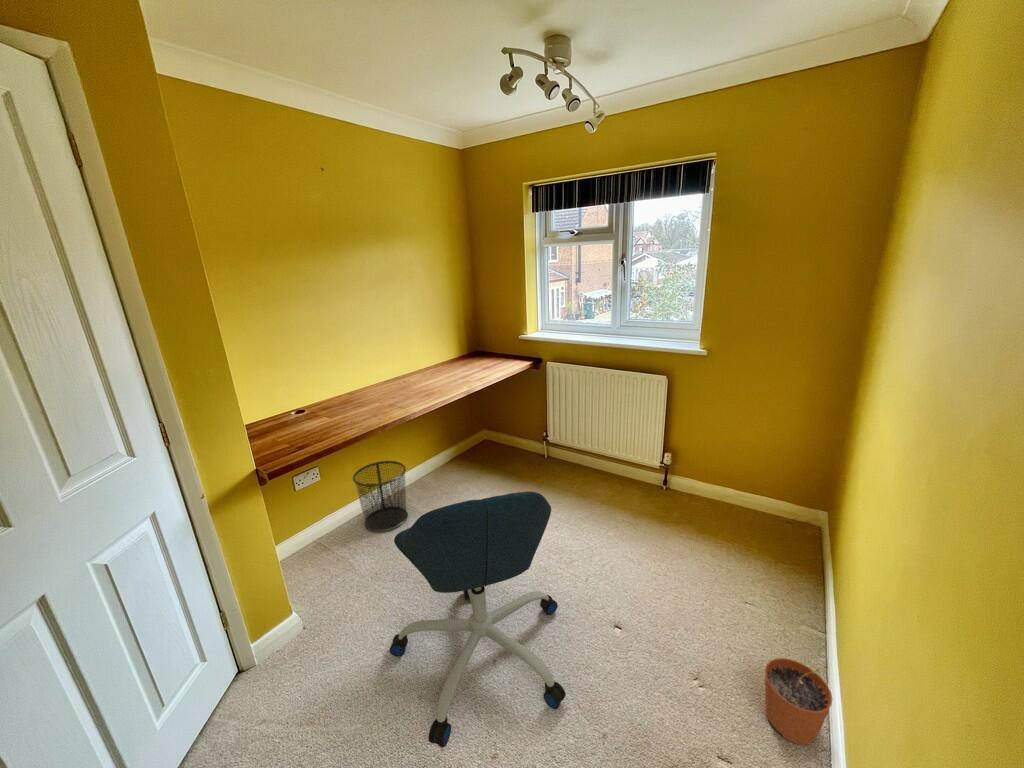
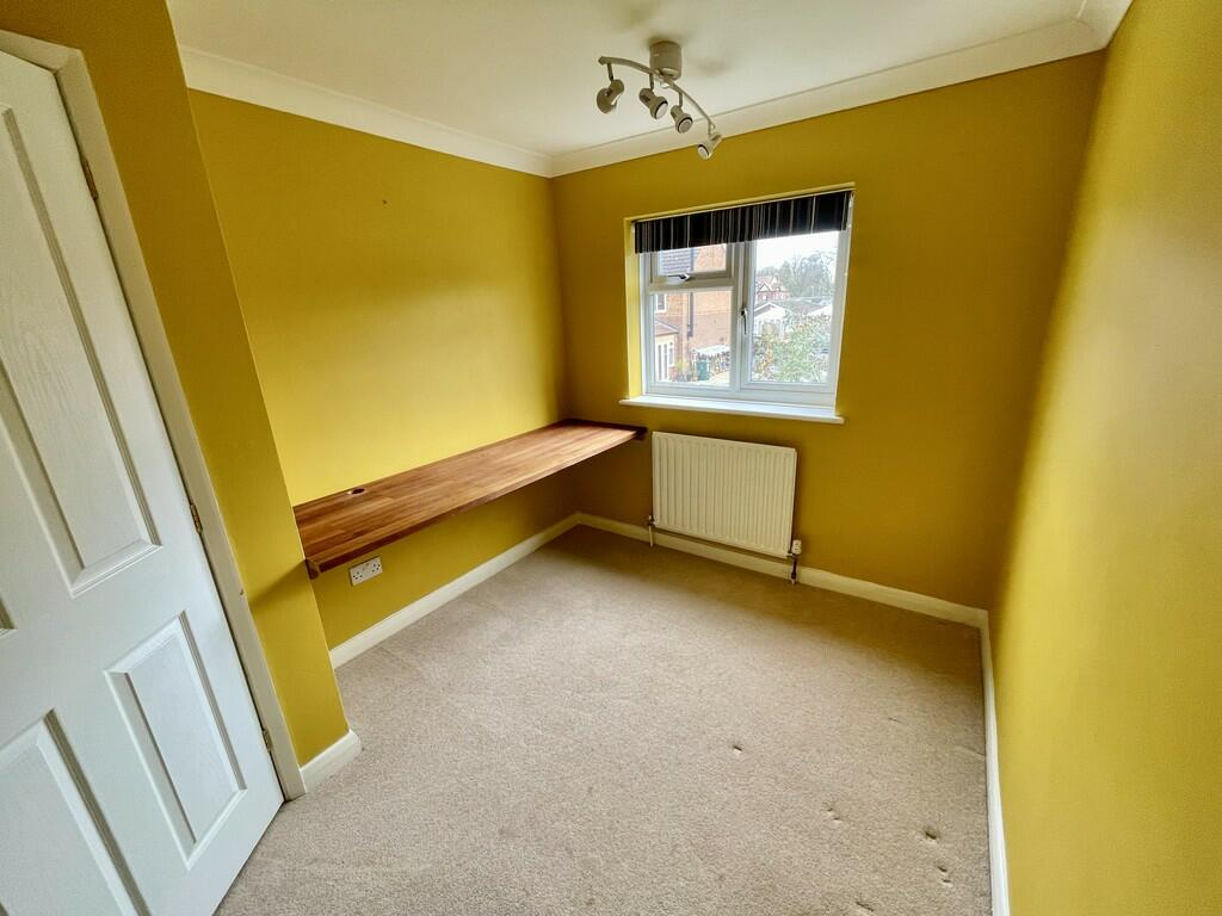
- waste bin [352,460,409,533]
- plant pot [764,657,833,746]
- office chair [389,490,566,749]
